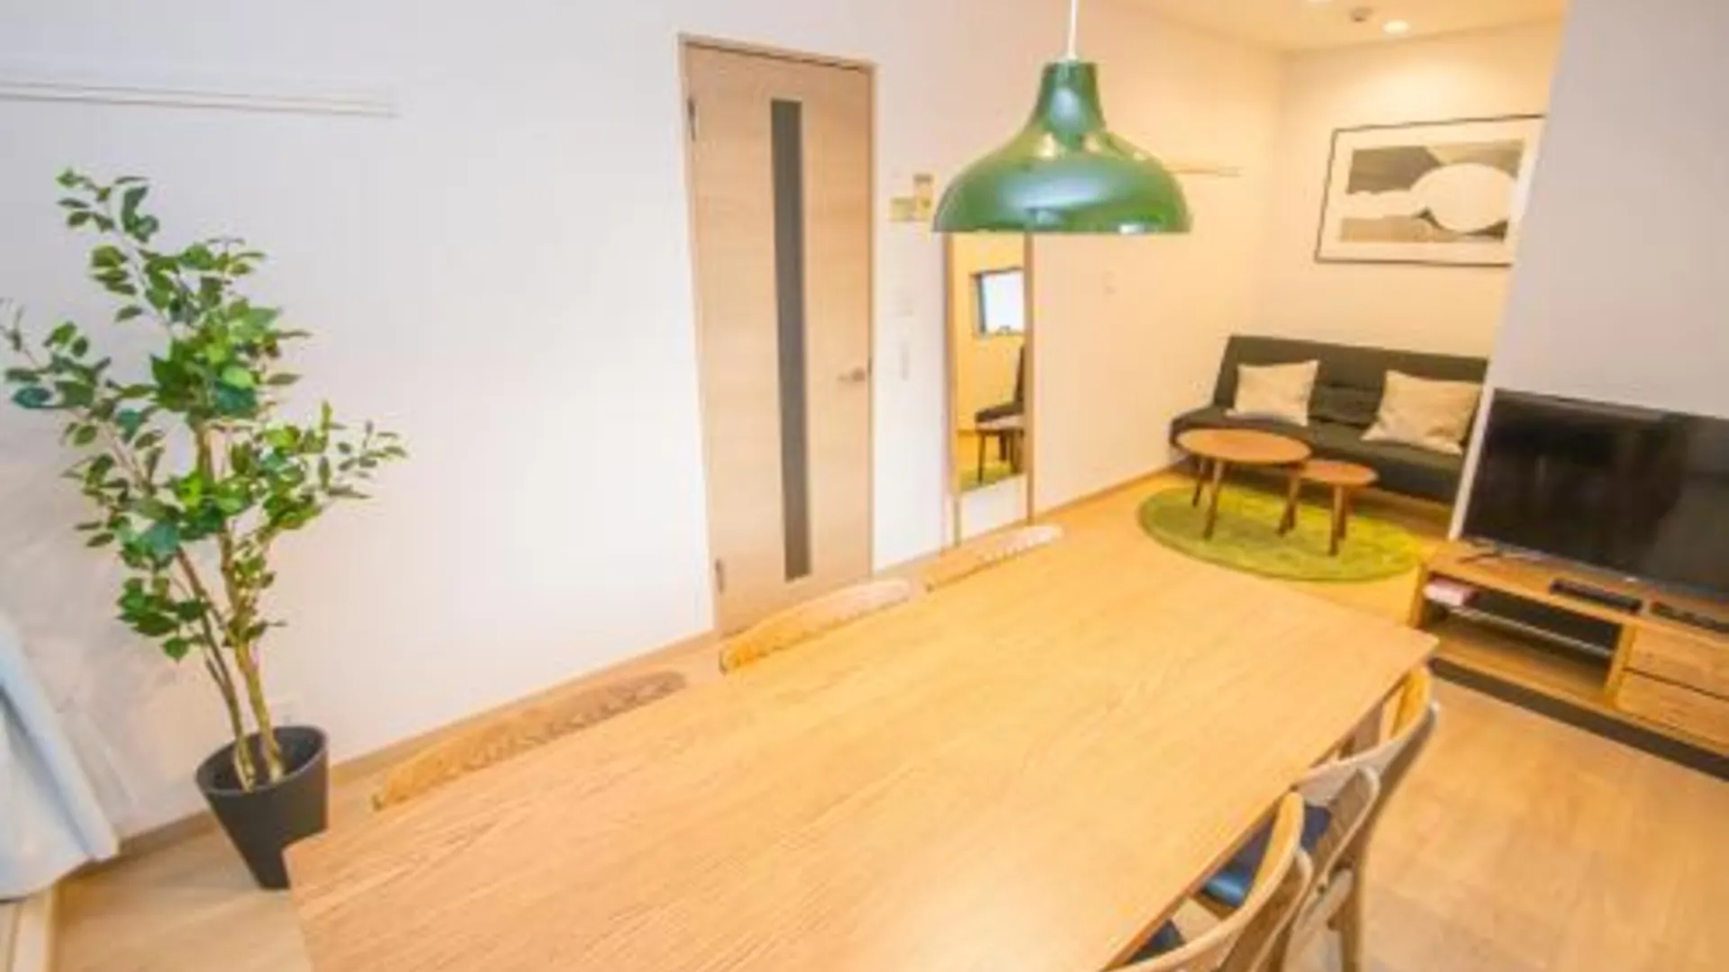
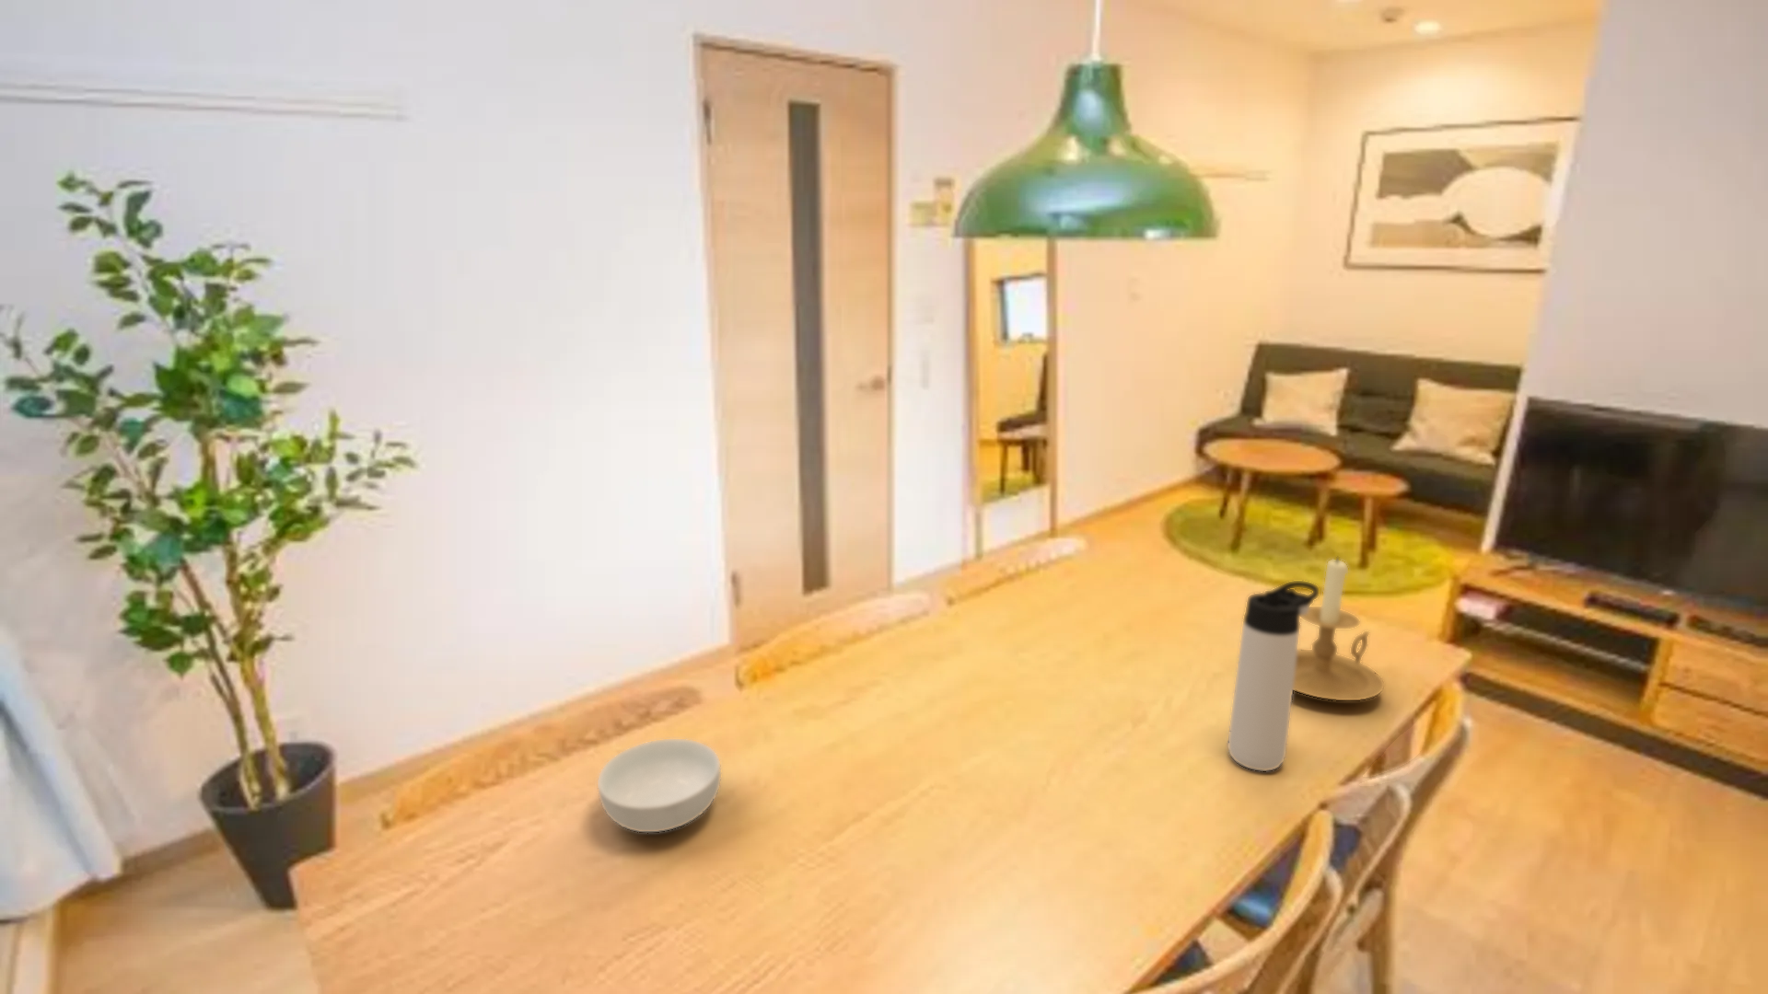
+ candle holder [1293,556,1386,702]
+ cereal bowl [596,738,722,833]
+ thermos bottle [1228,580,1320,772]
